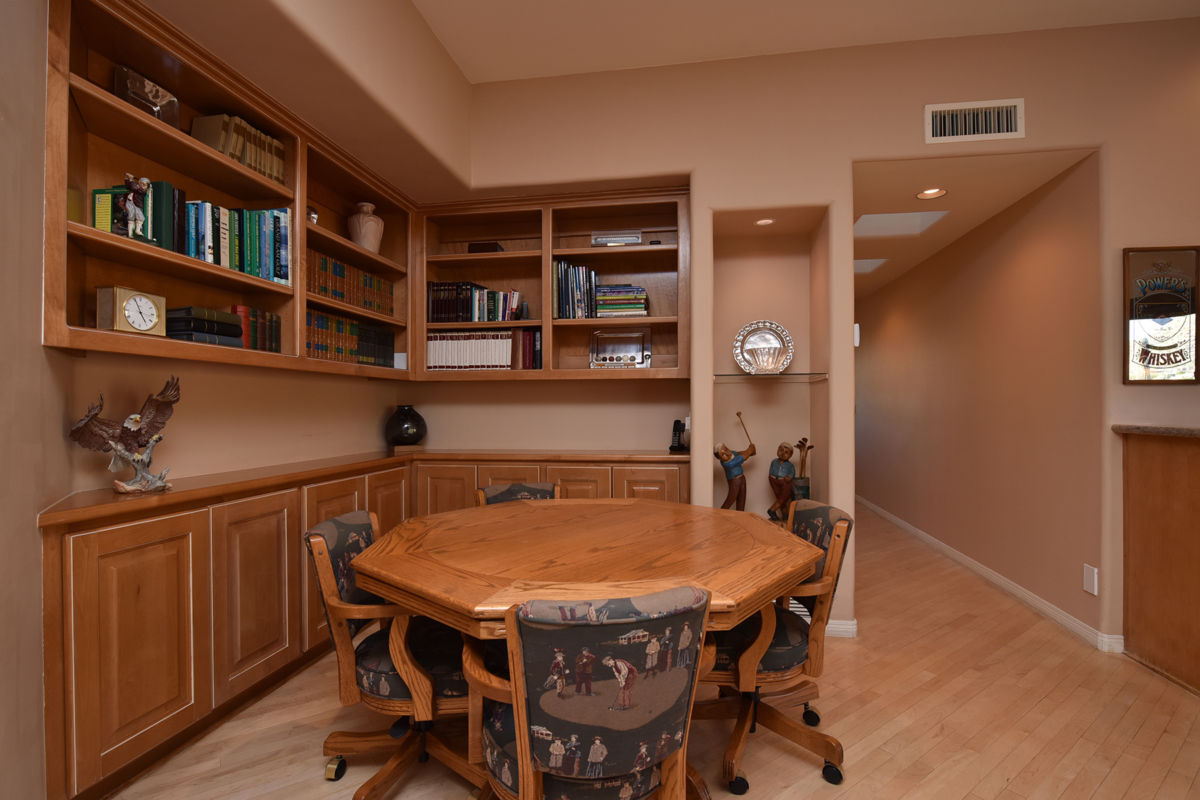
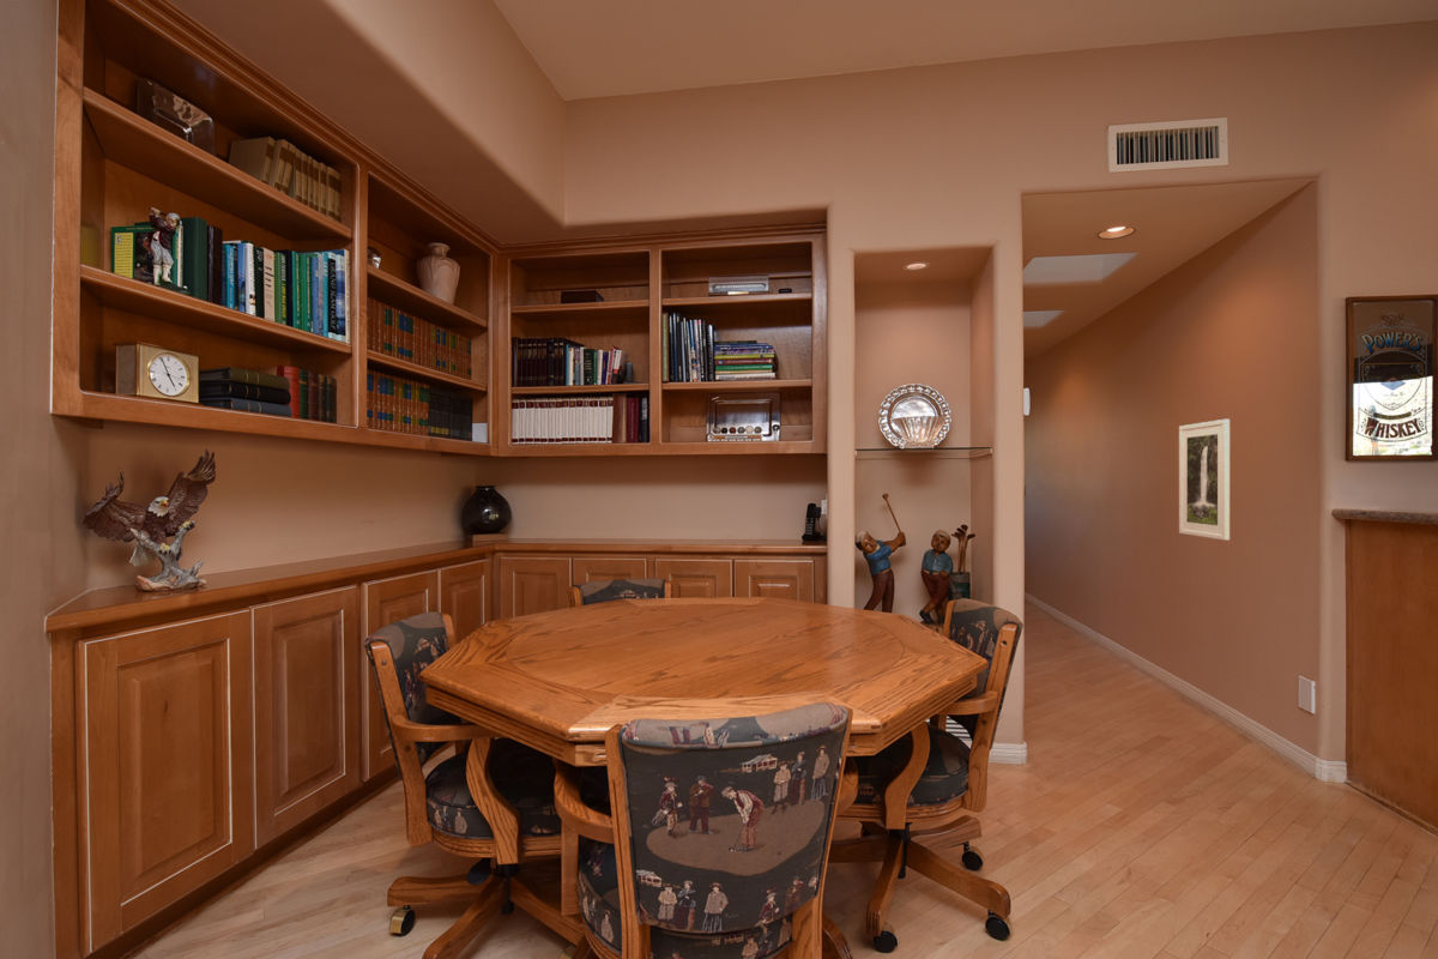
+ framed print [1178,418,1231,542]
